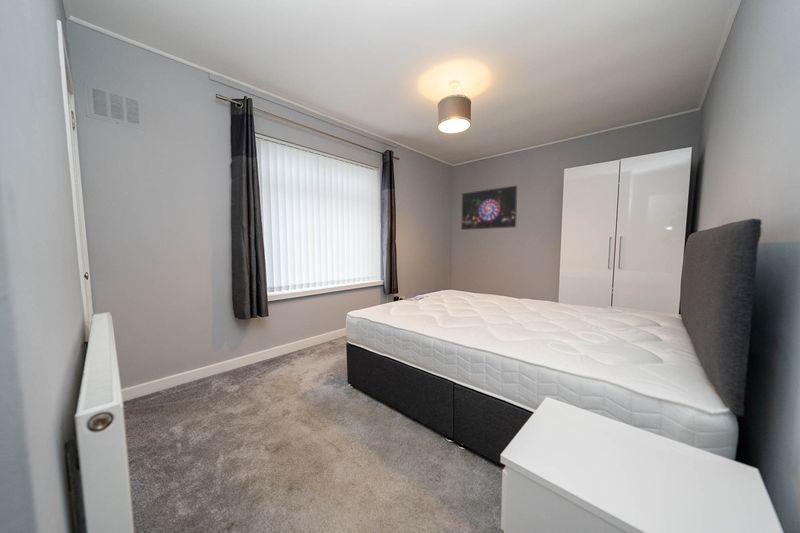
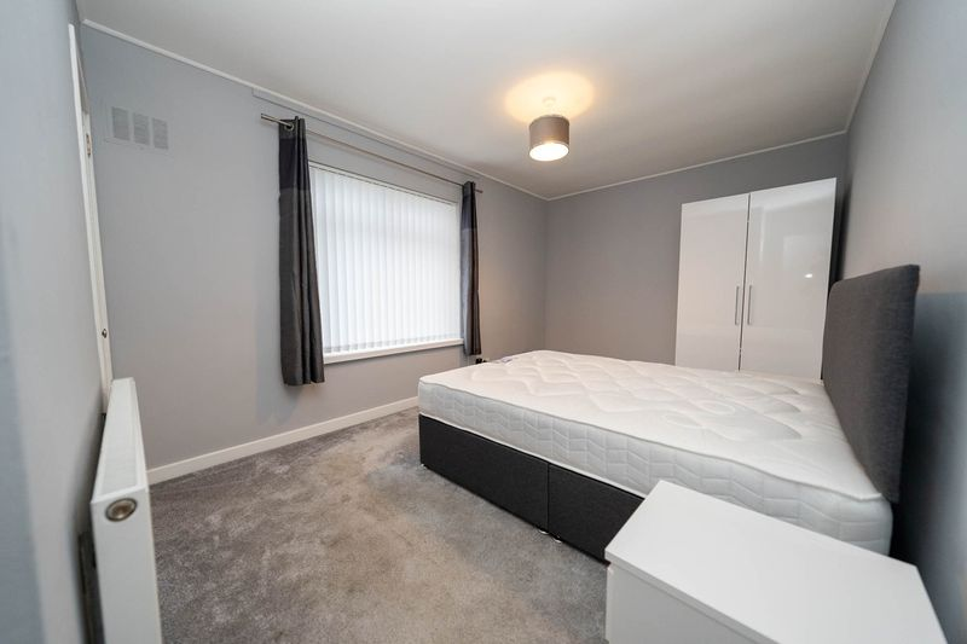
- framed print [460,184,518,231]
